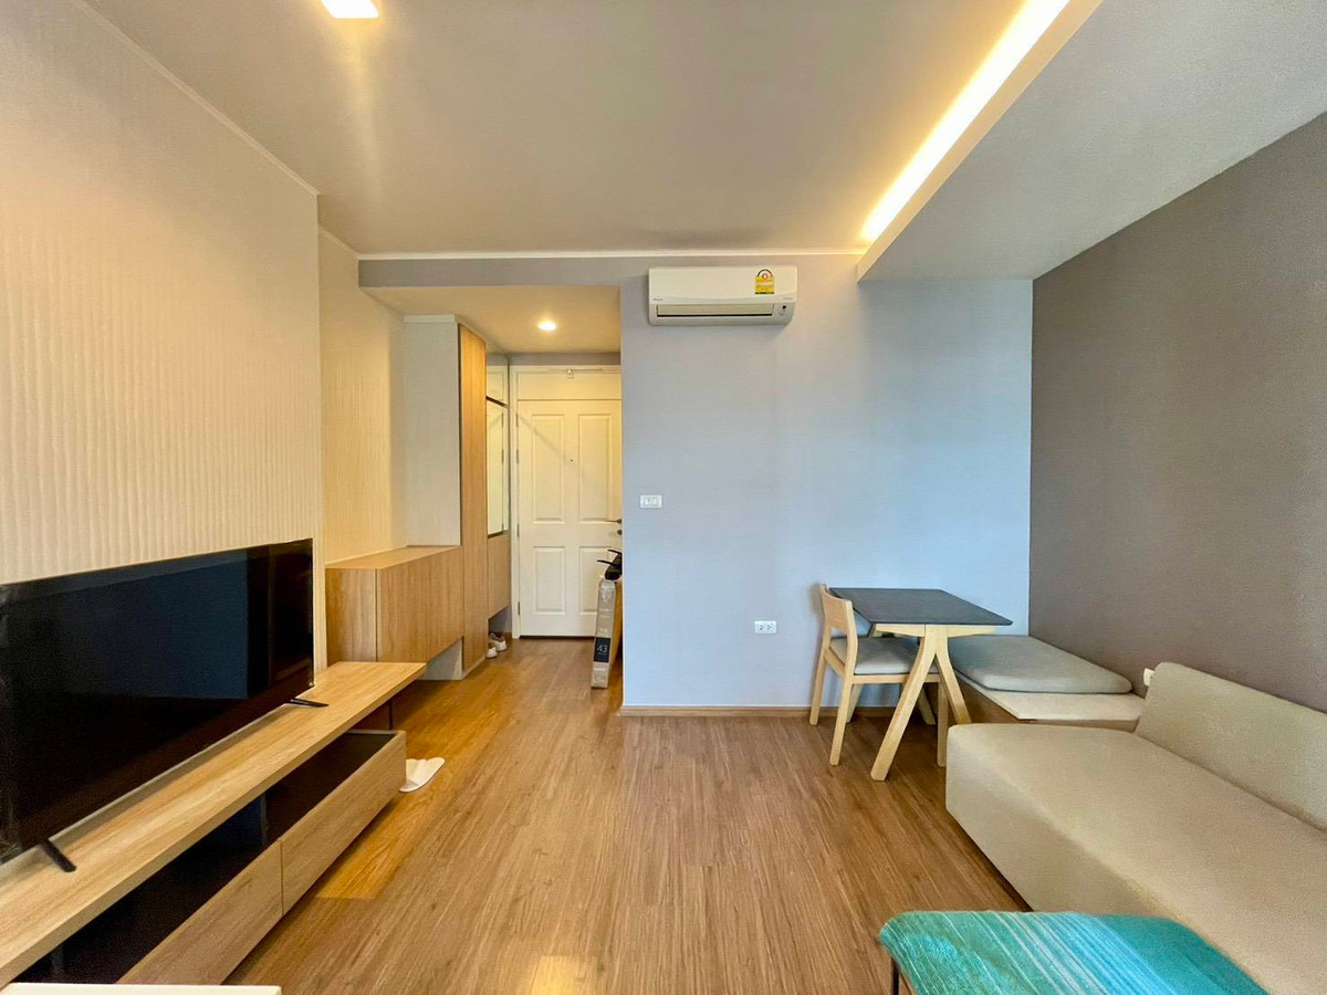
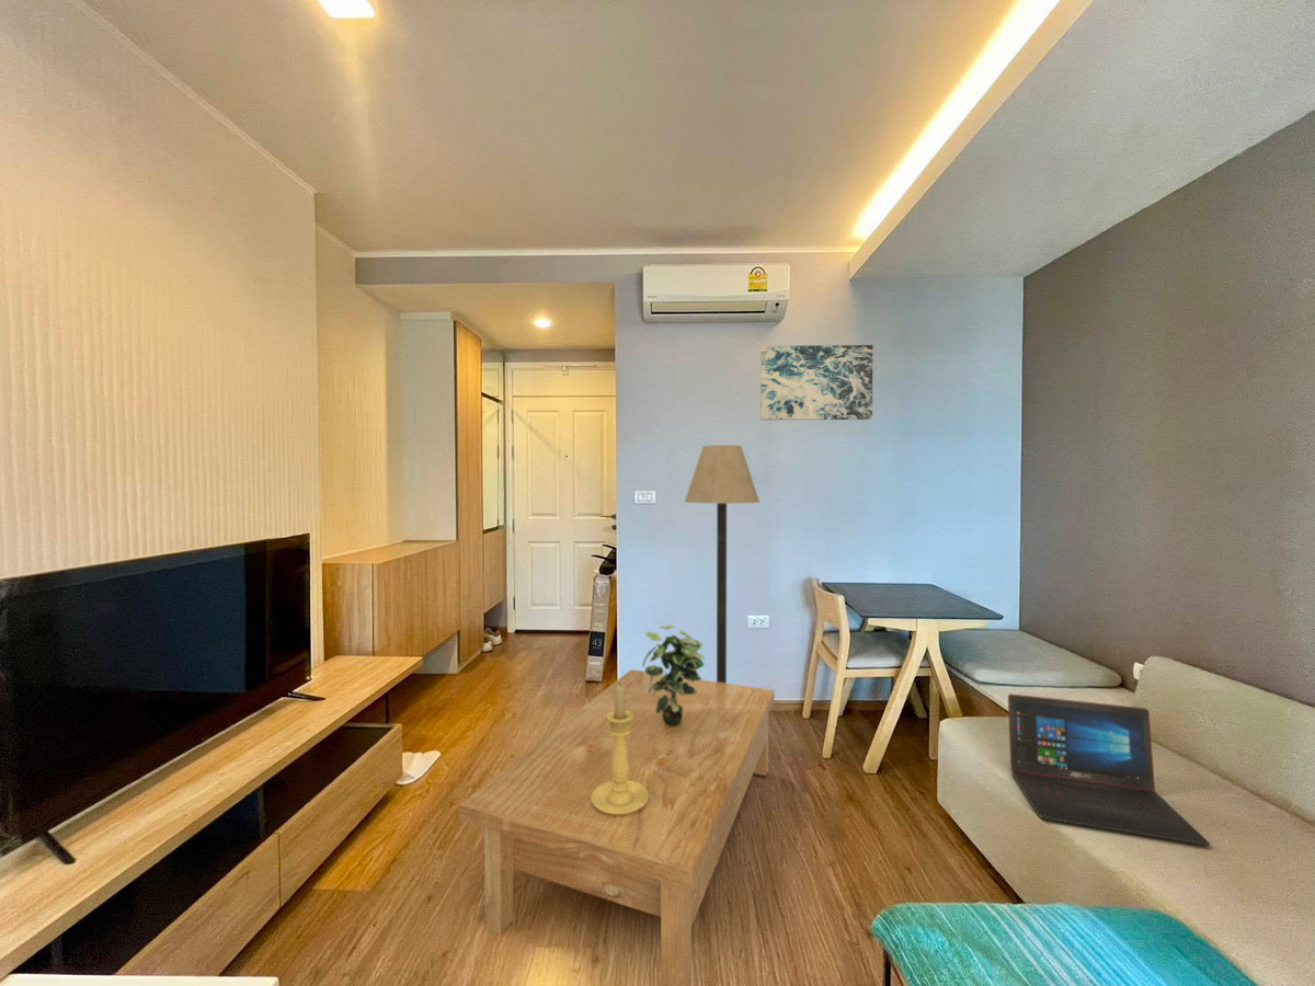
+ potted plant [642,623,706,726]
+ wall art [759,344,874,421]
+ laptop [1007,693,1211,847]
+ candle holder [592,683,649,815]
+ coffee table [457,668,776,986]
+ floor lamp [684,444,761,684]
